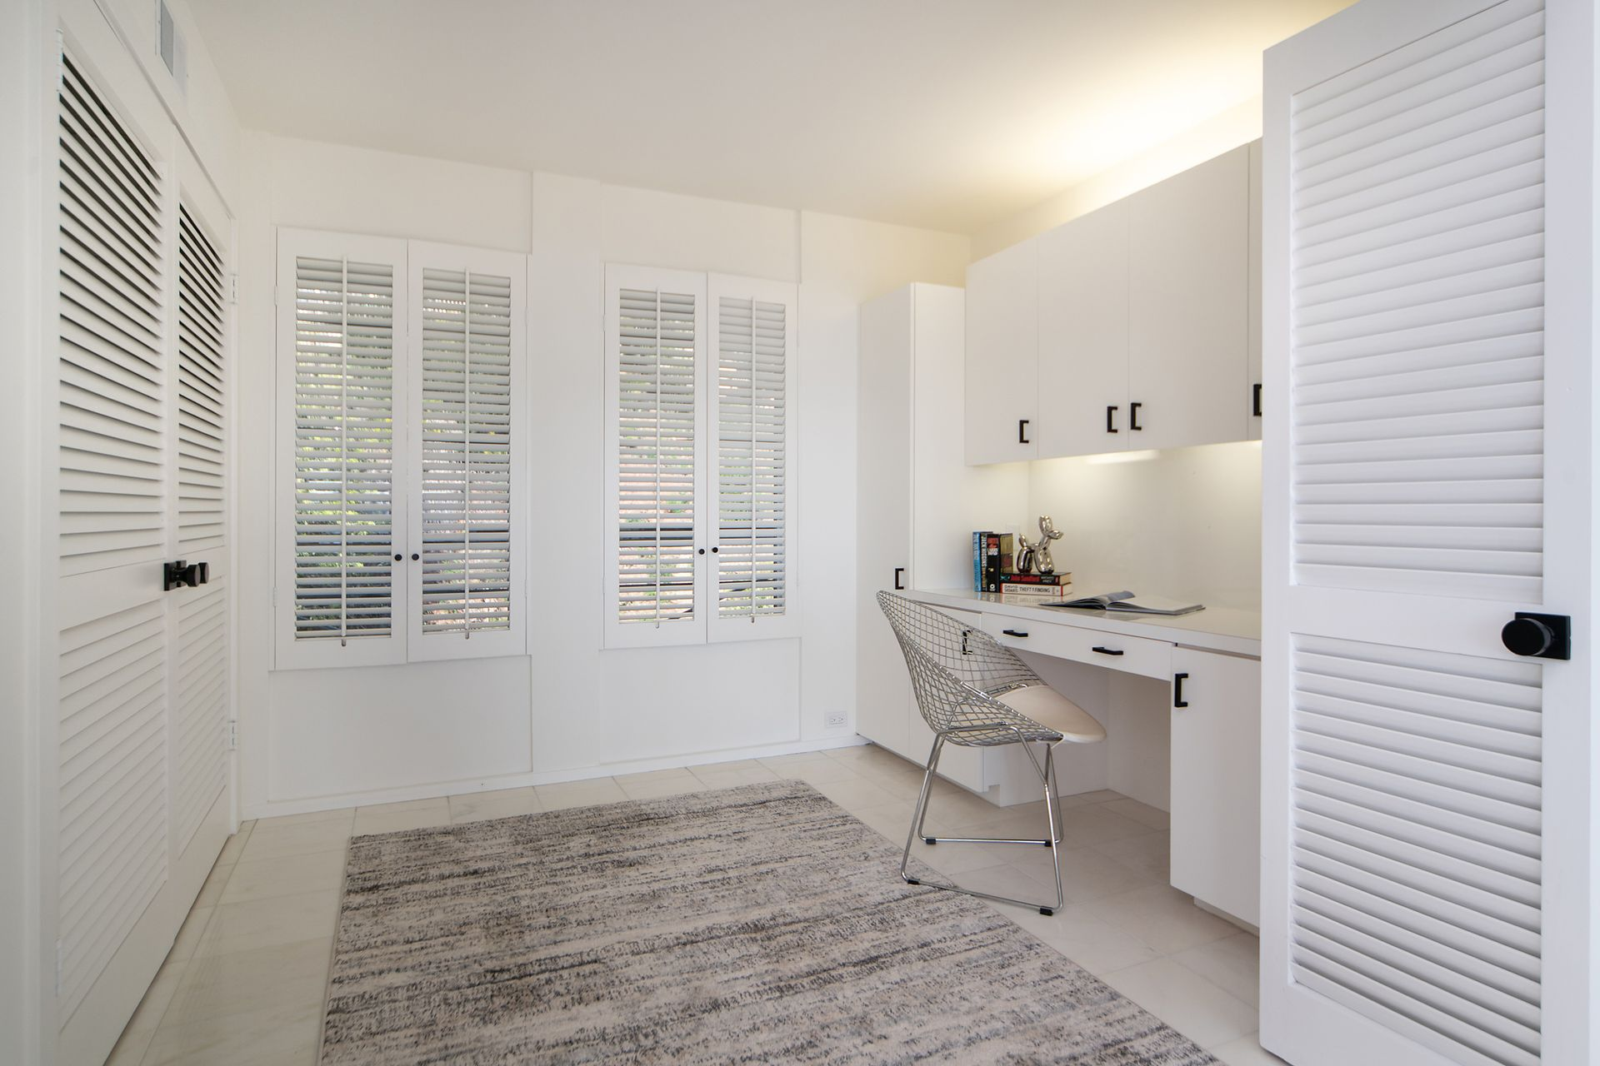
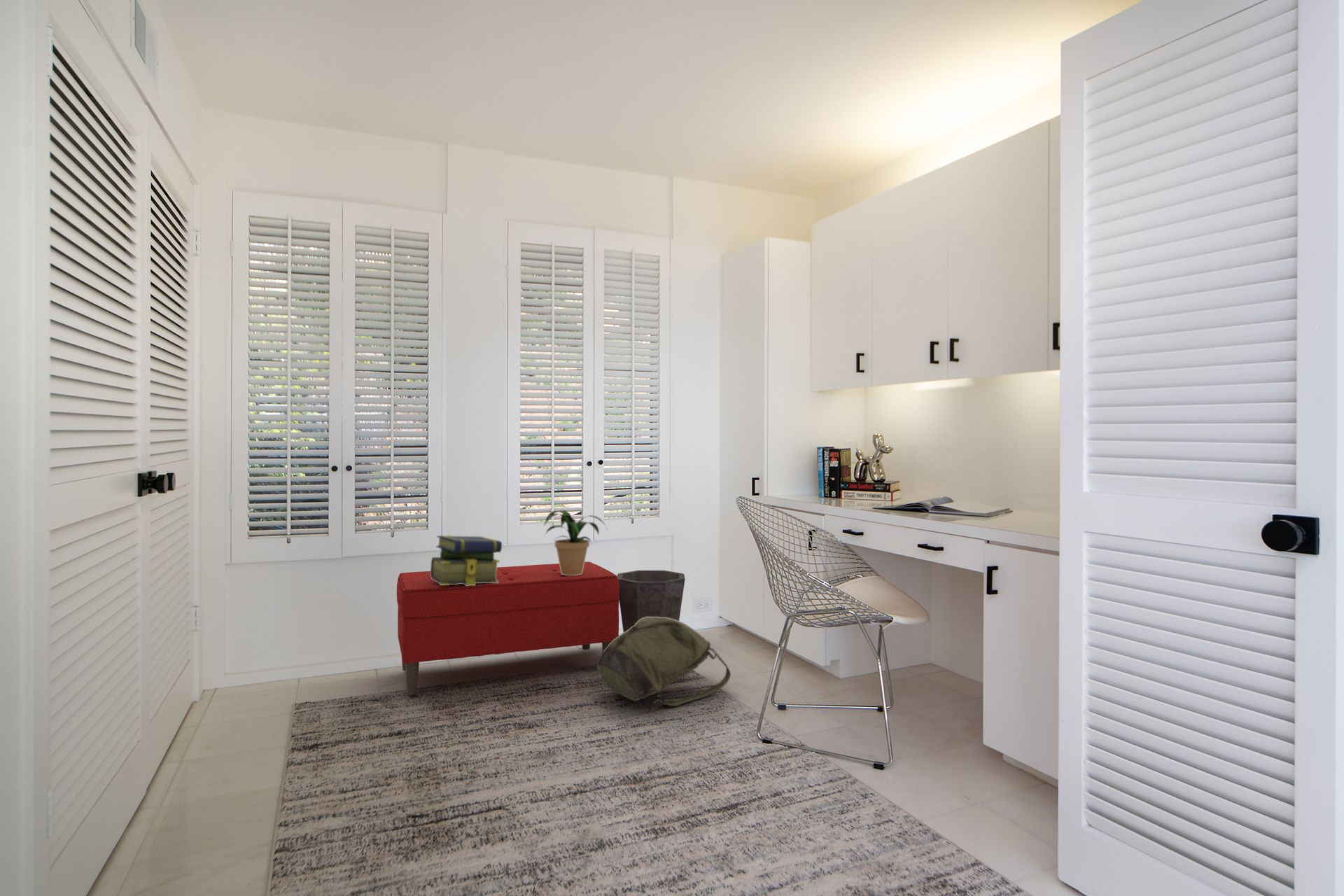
+ stack of books [430,535,503,586]
+ waste bin [617,570,686,633]
+ bench [396,561,619,696]
+ backpack [596,617,731,707]
+ potted plant [543,510,608,575]
